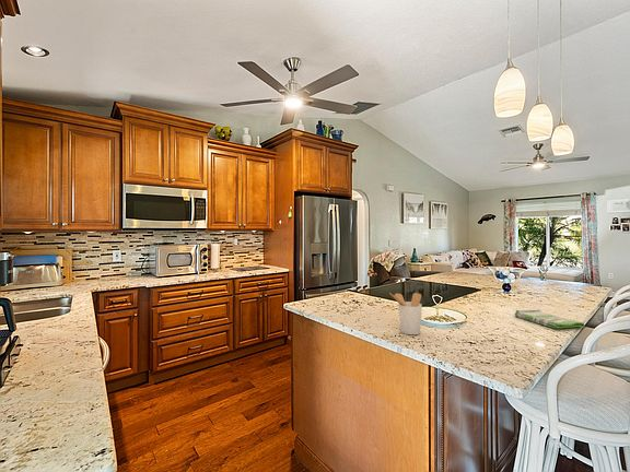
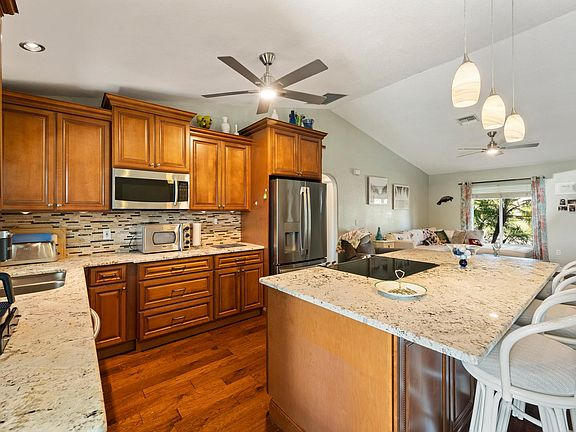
- dish towel [514,309,586,329]
- utensil holder [388,292,423,335]
